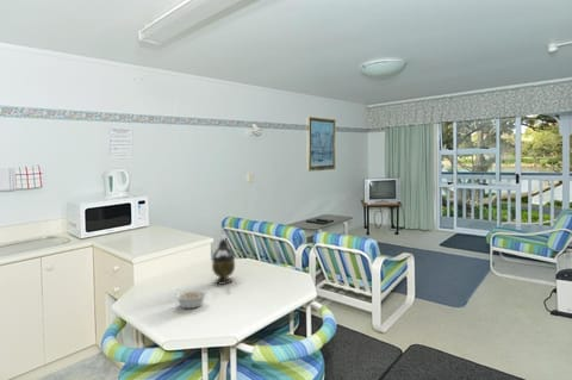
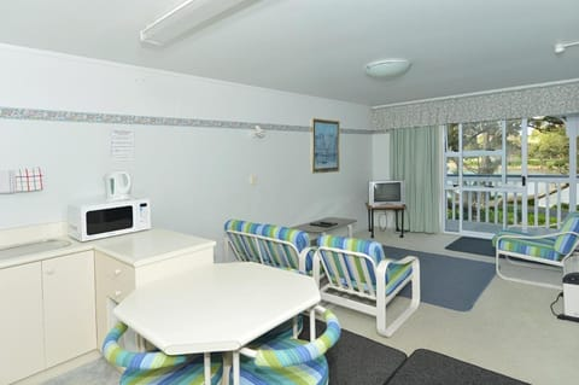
- teapot [211,237,236,286]
- legume [174,288,209,310]
